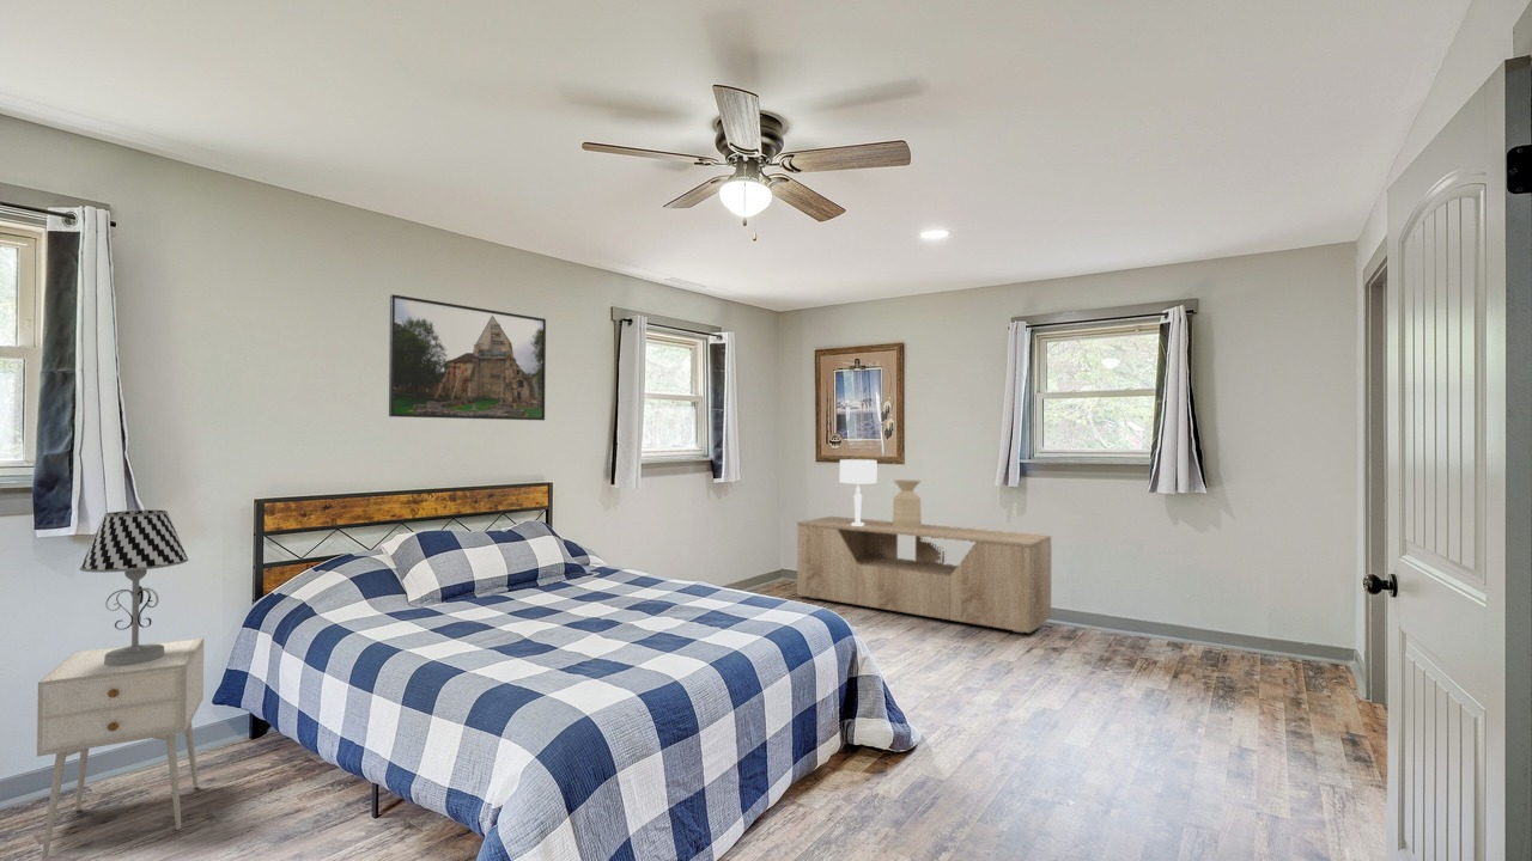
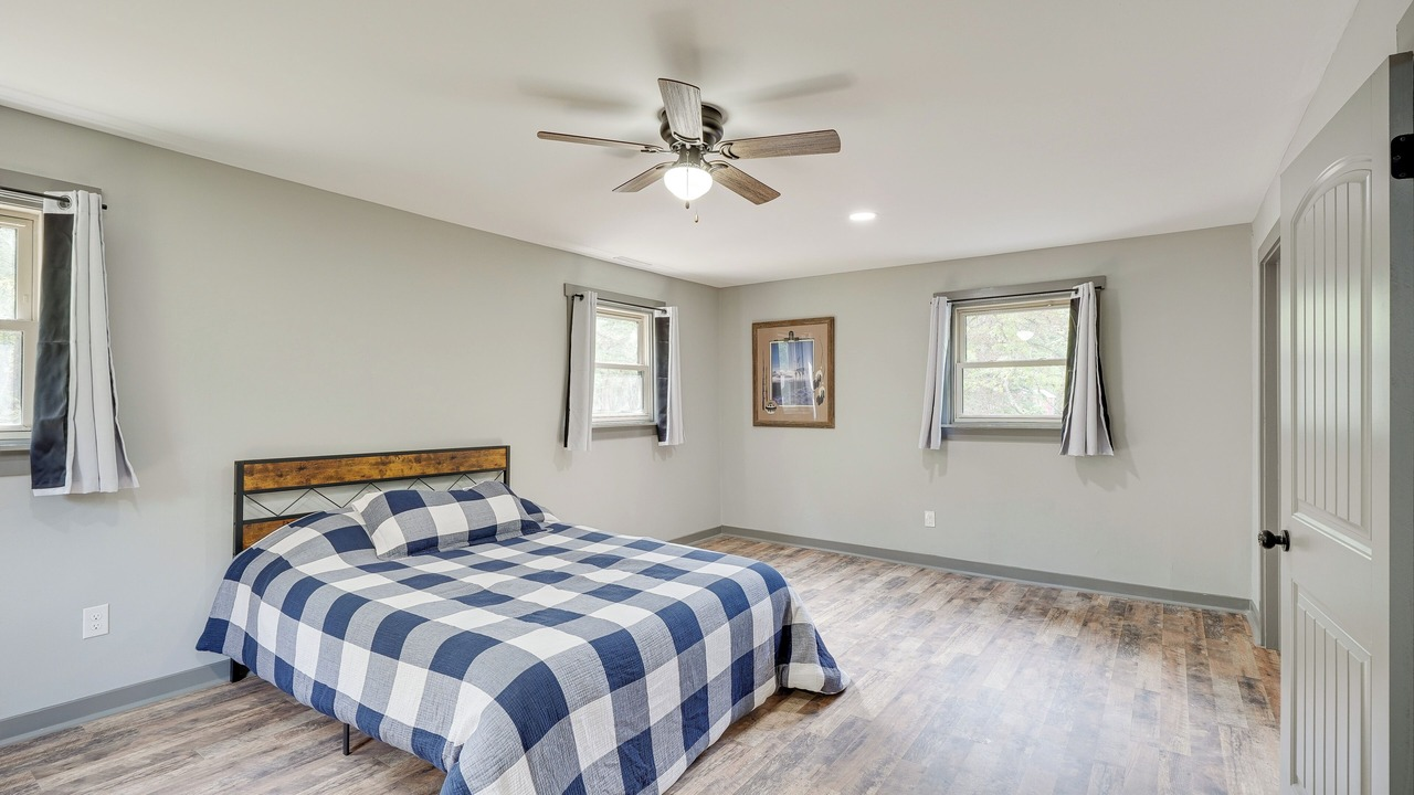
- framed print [388,293,547,421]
- side table [892,478,923,529]
- table lamp [839,458,877,526]
- table lamp [79,508,189,666]
- dresser [796,515,1052,634]
- nightstand [36,636,205,860]
